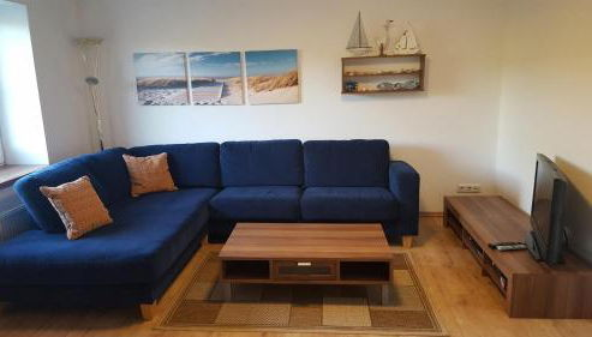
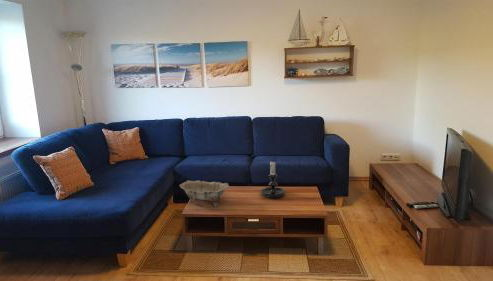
+ decorative bowl [178,180,230,207]
+ candle holder [260,159,286,198]
